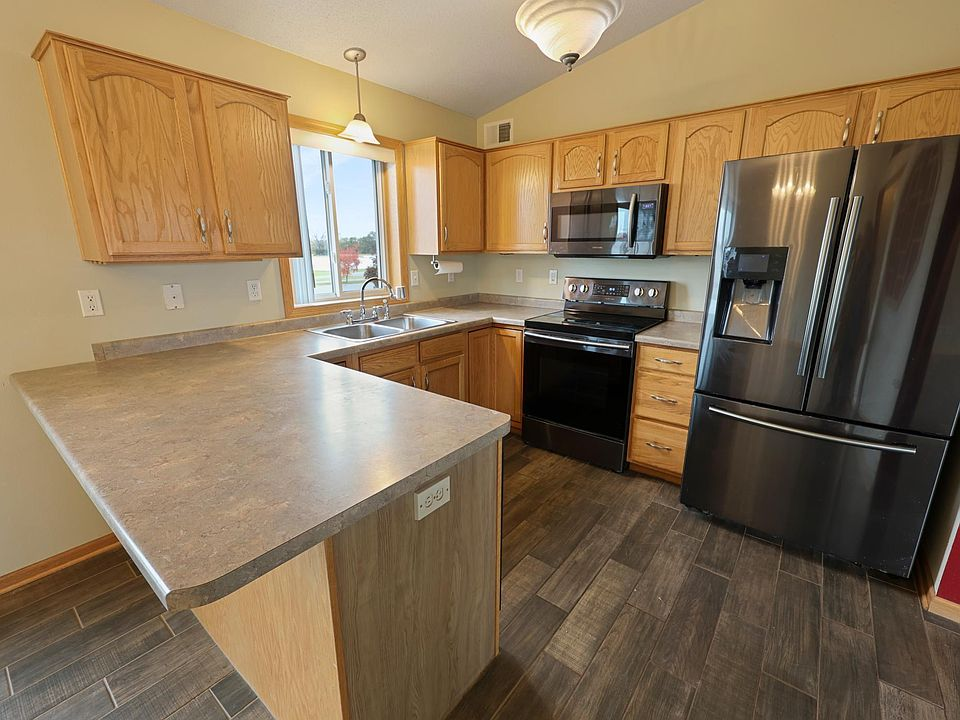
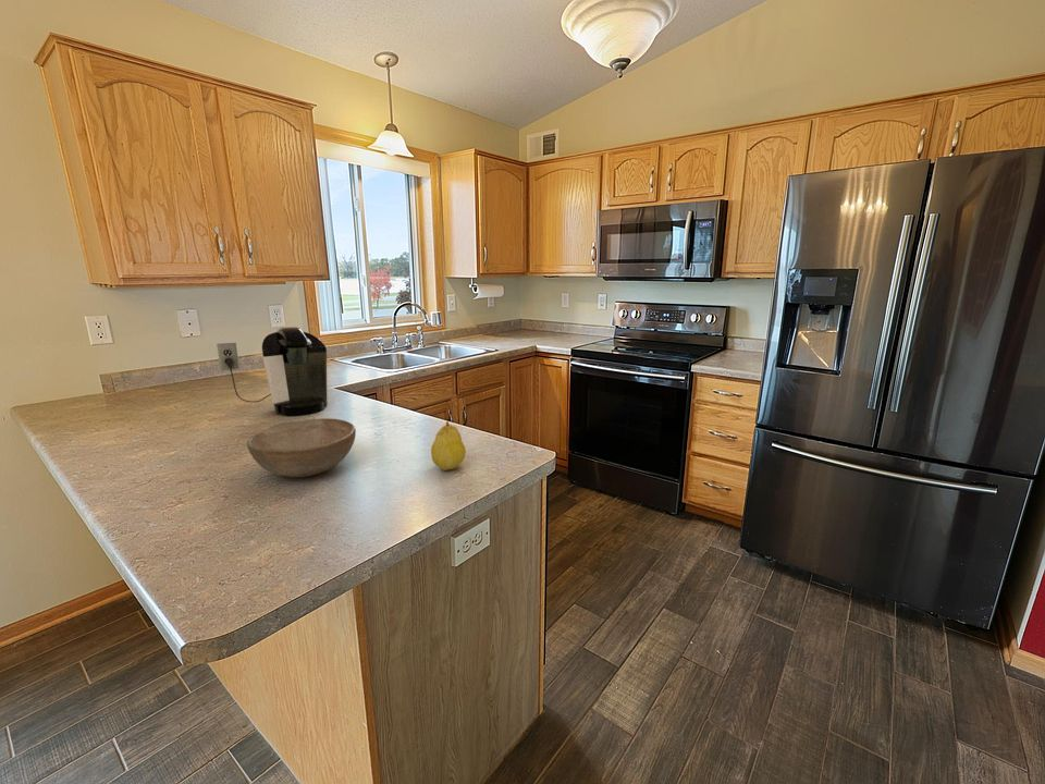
+ bowl [246,417,357,478]
+ fruit [430,419,467,471]
+ coffee maker [216,326,328,416]
